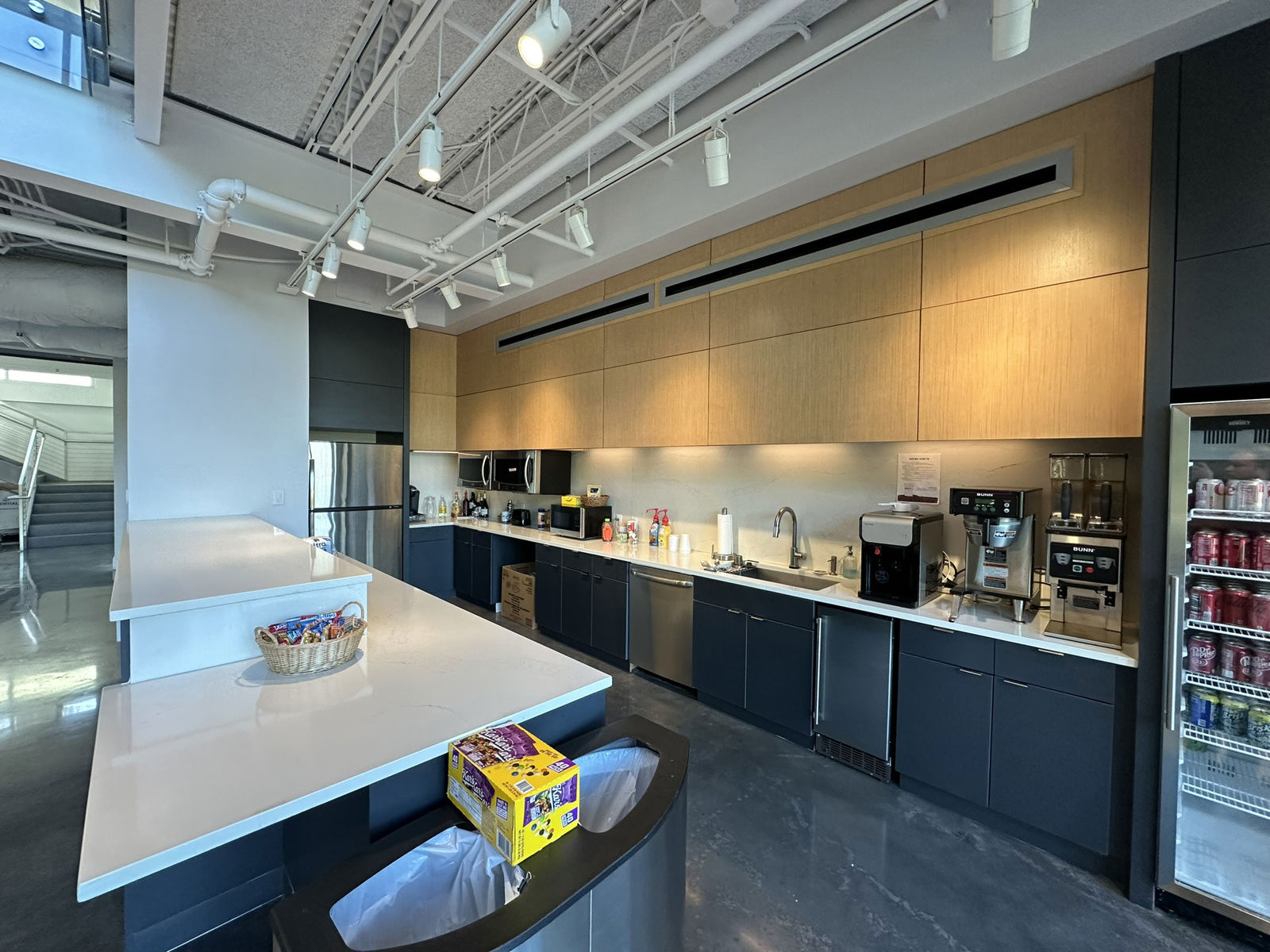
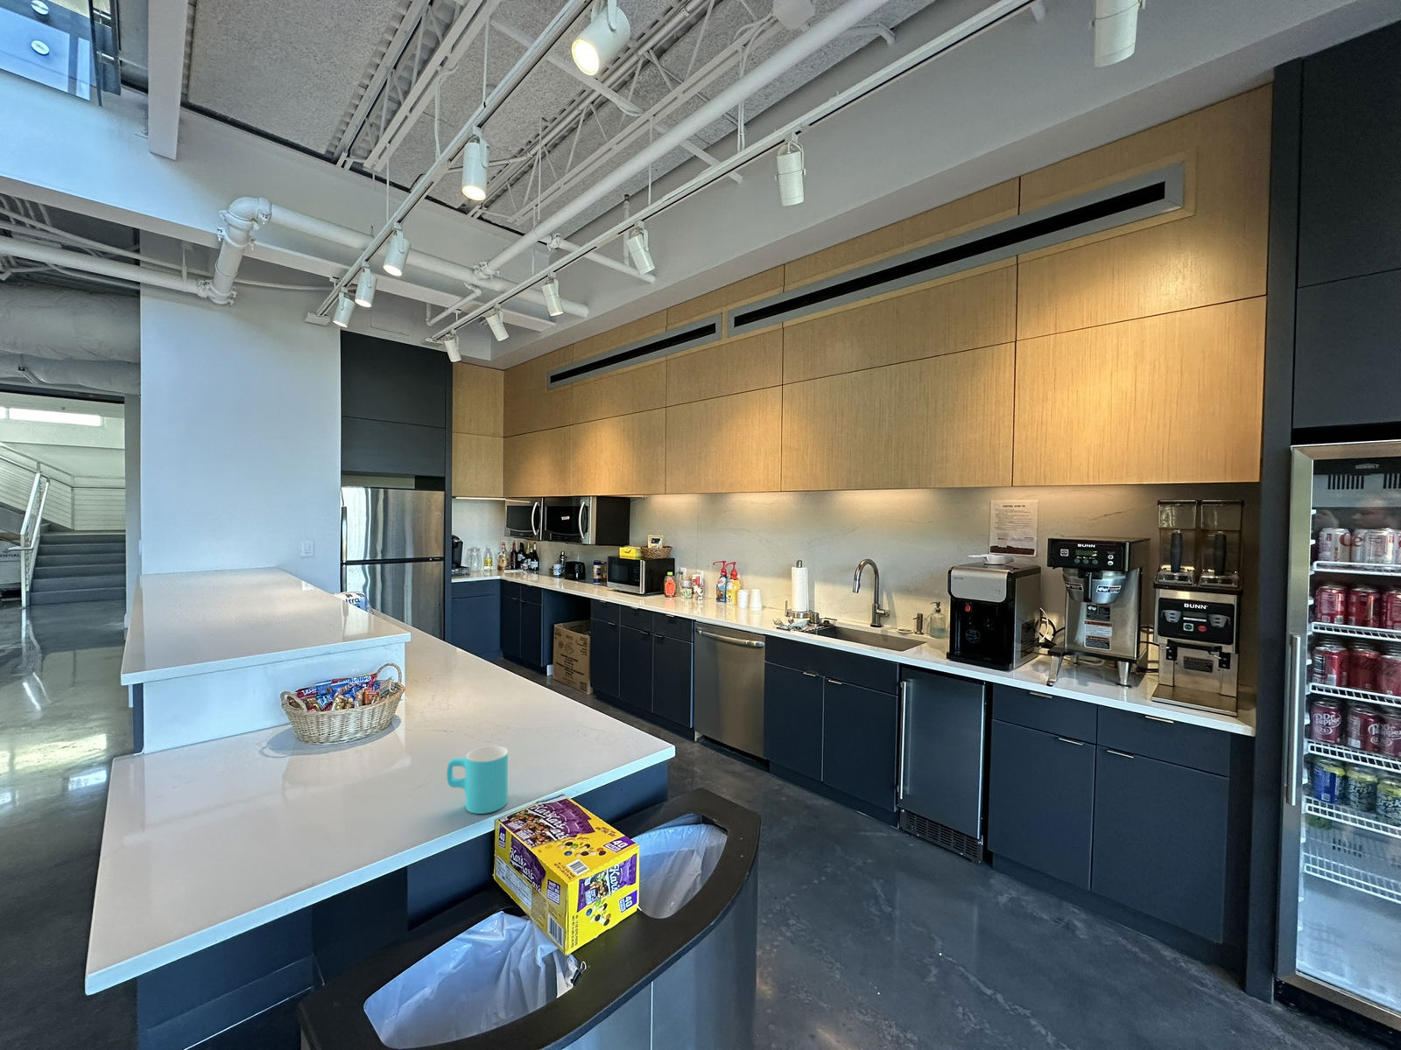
+ cup [446,744,509,815]
